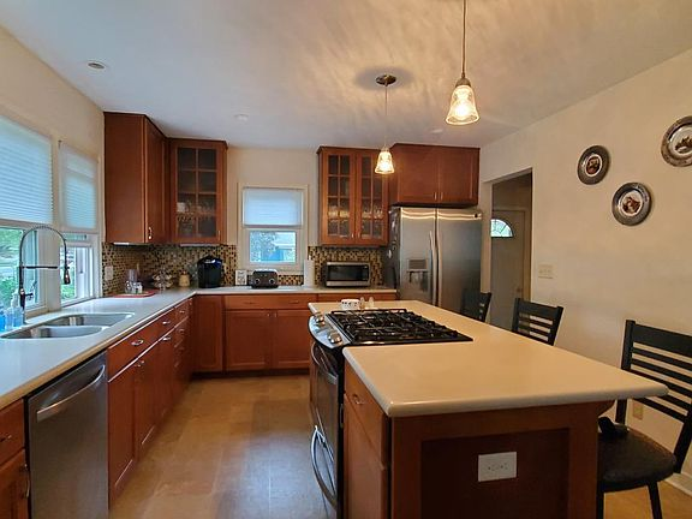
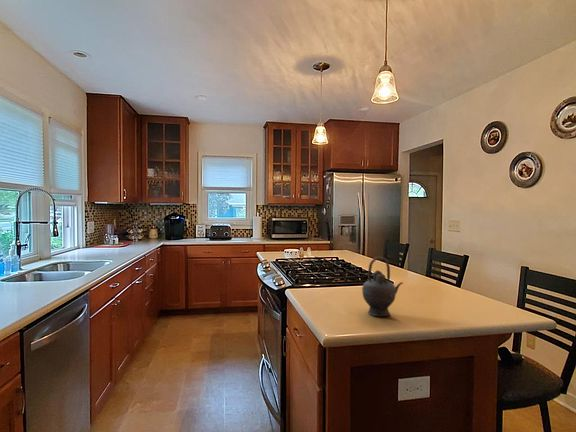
+ teapot [361,256,404,317]
